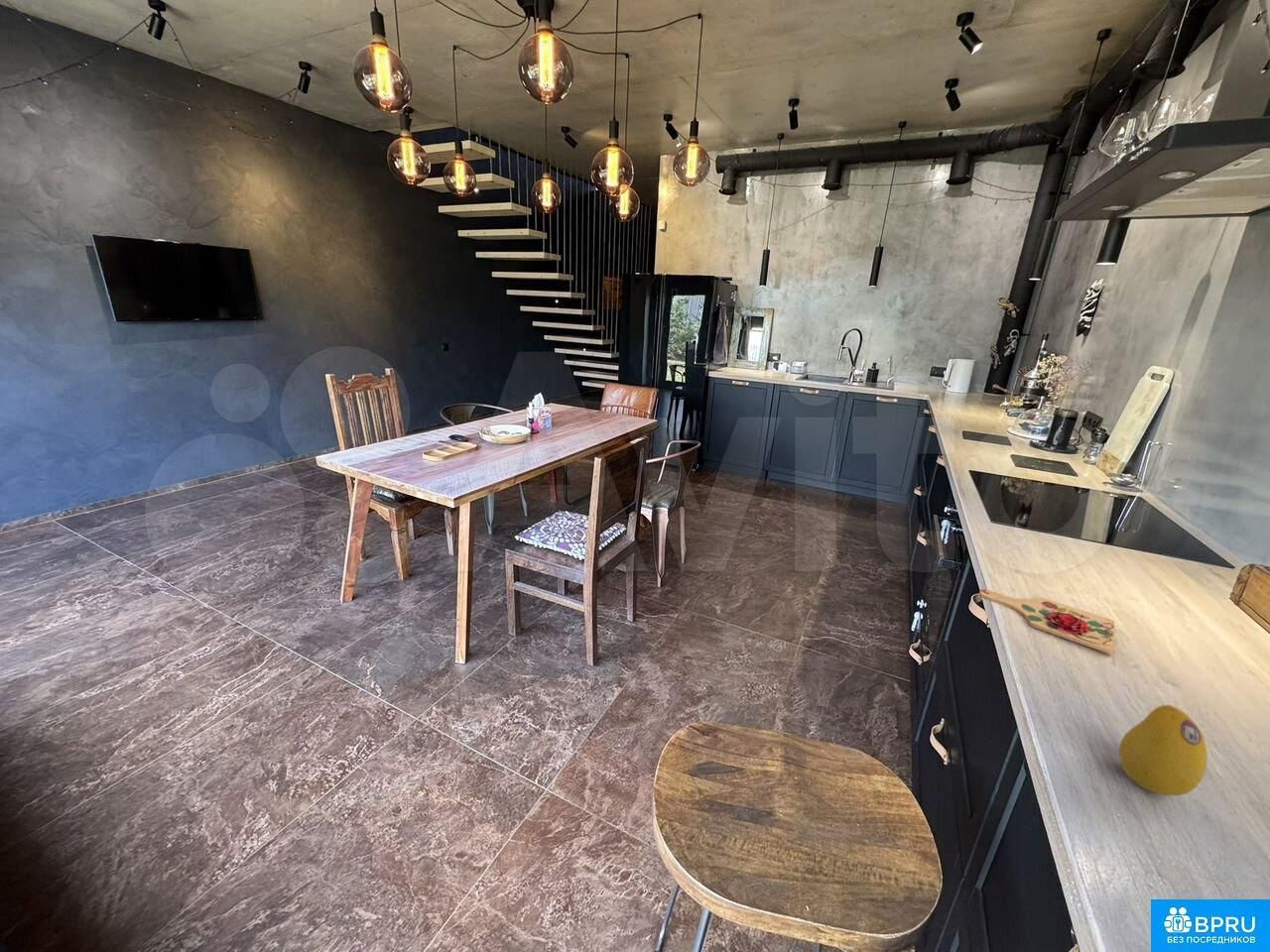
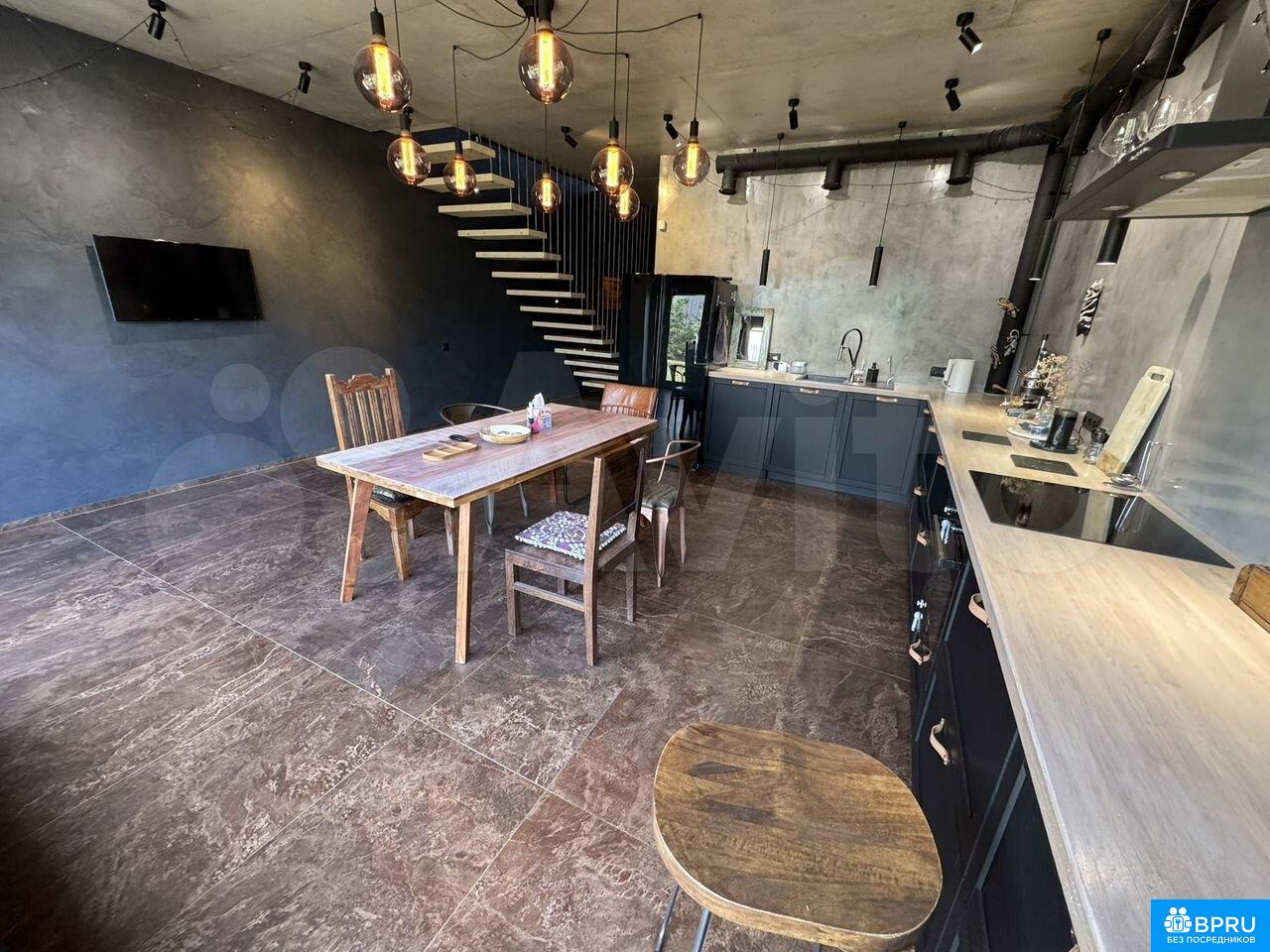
- cutting board [978,588,1116,655]
- fruit [1118,704,1208,796]
